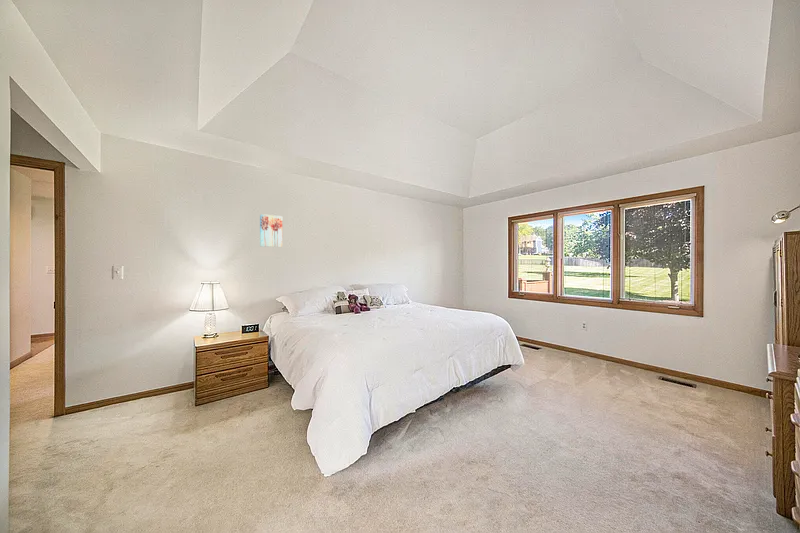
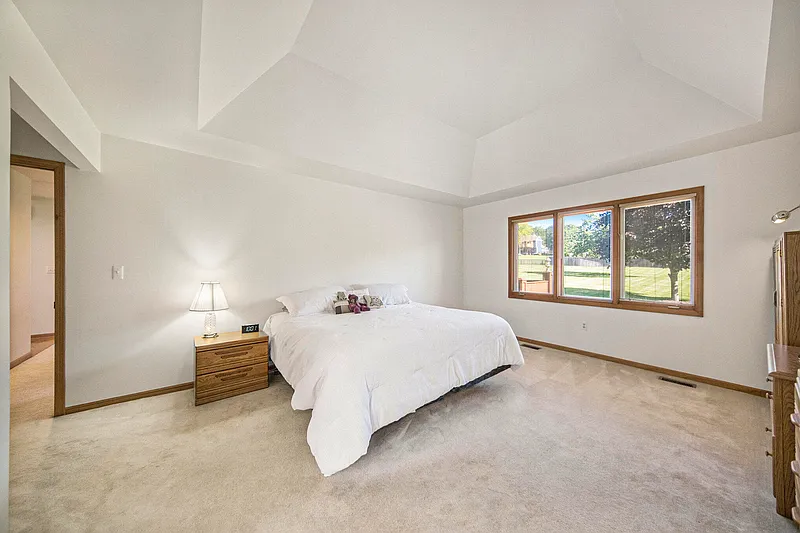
- wall art [259,213,283,248]
